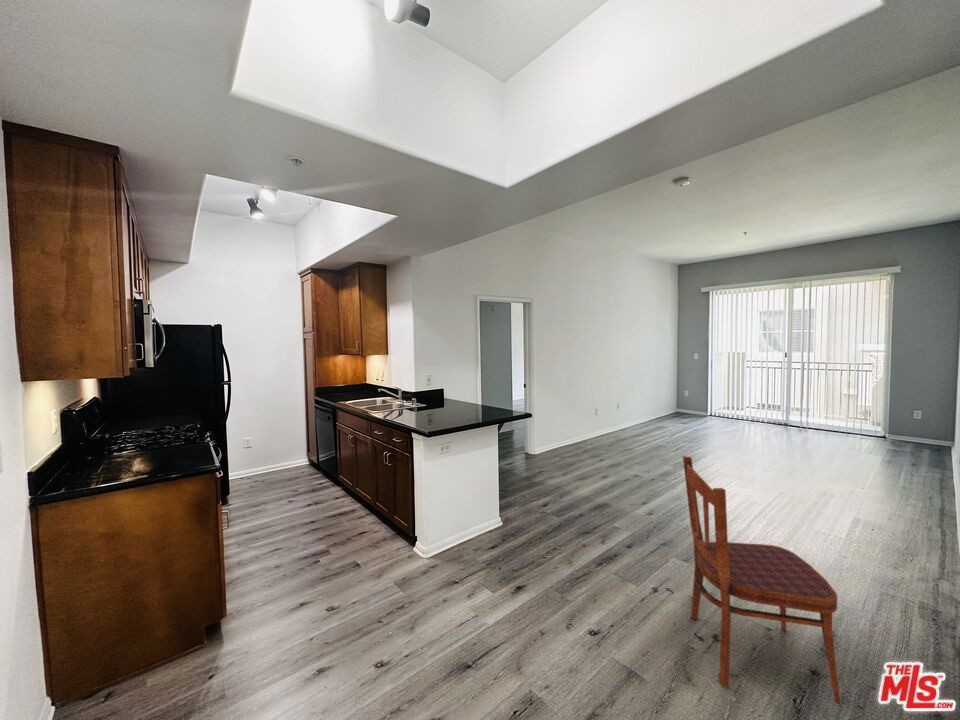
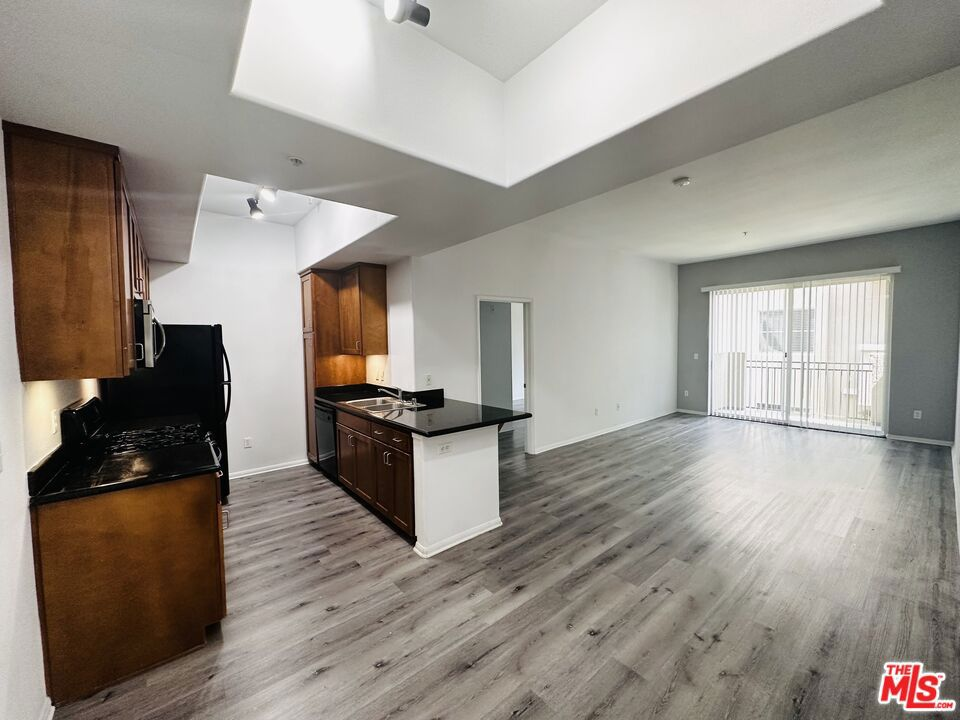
- dining chair [682,455,842,706]
